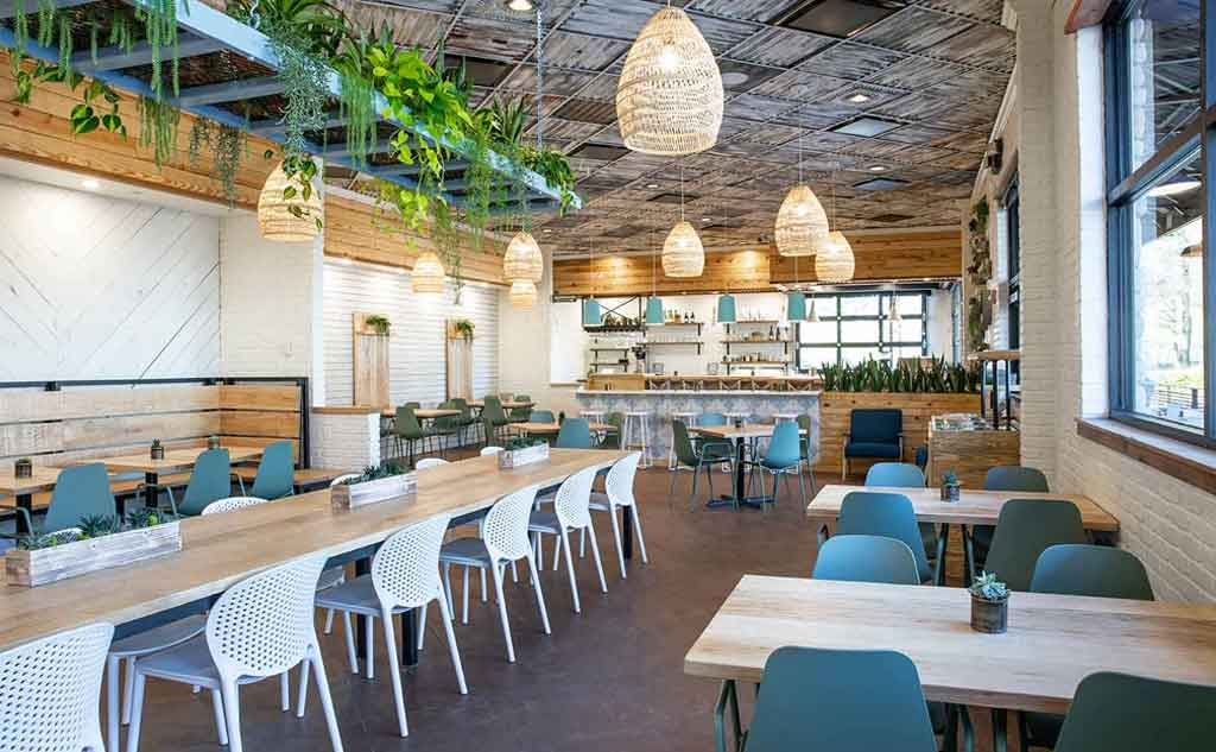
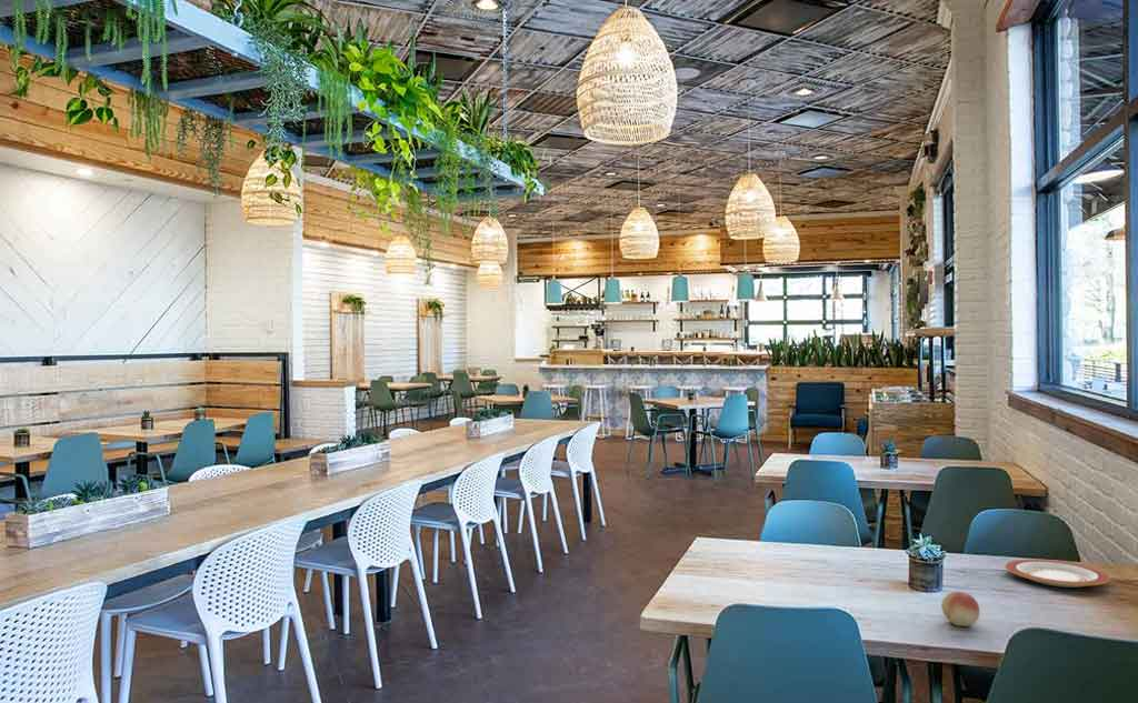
+ fruit [940,591,981,627]
+ plate [1005,559,1111,589]
